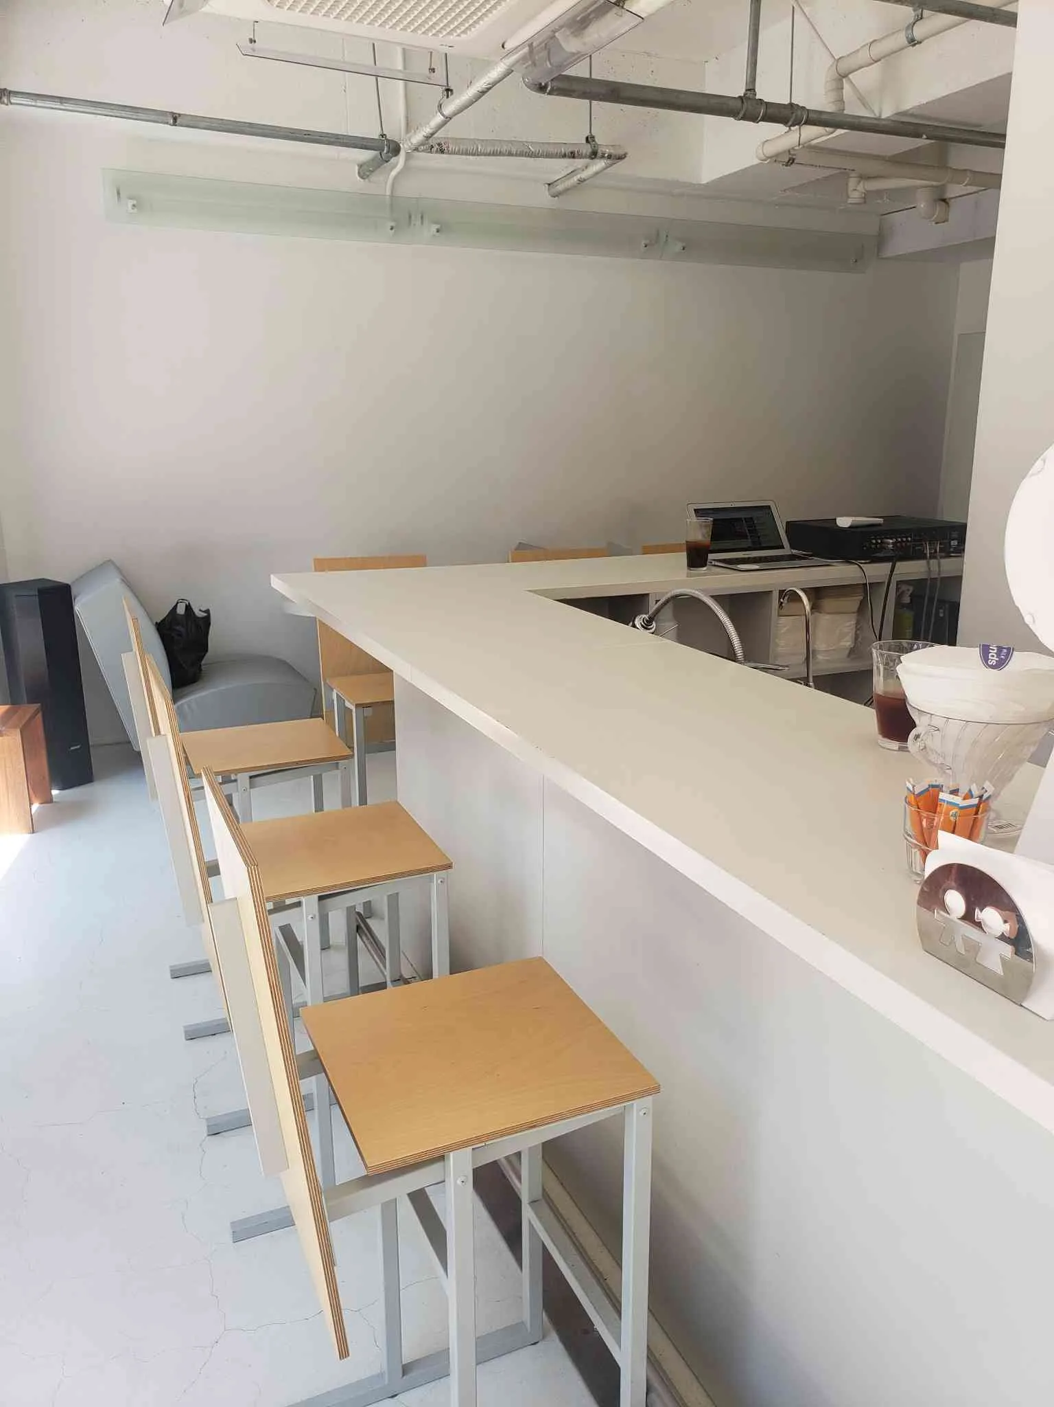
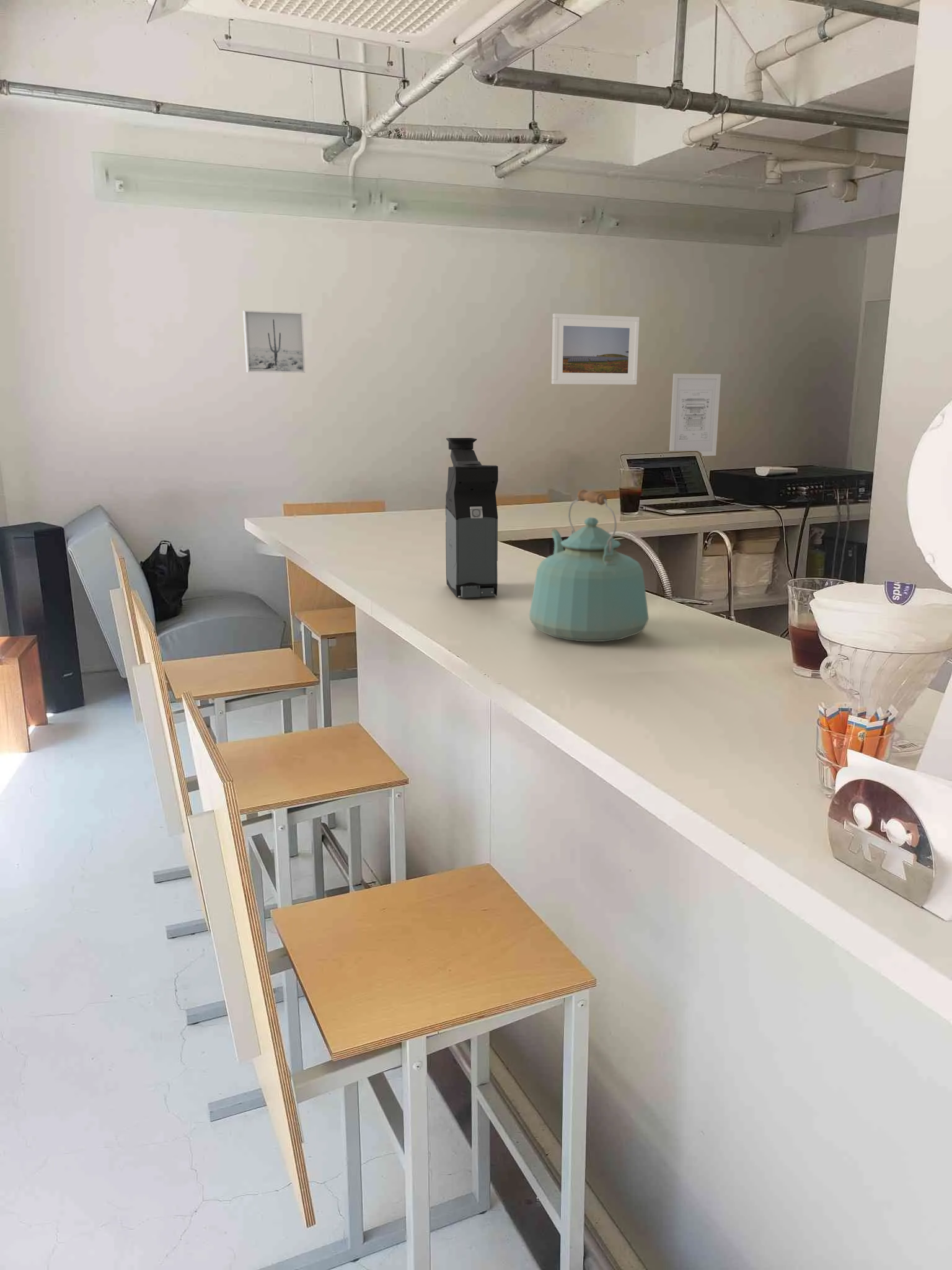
+ wall art [669,373,721,456]
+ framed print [551,313,640,385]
+ coffee maker [445,437,499,598]
+ wall art [242,310,306,373]
+ kettle [529,489,650,642]
